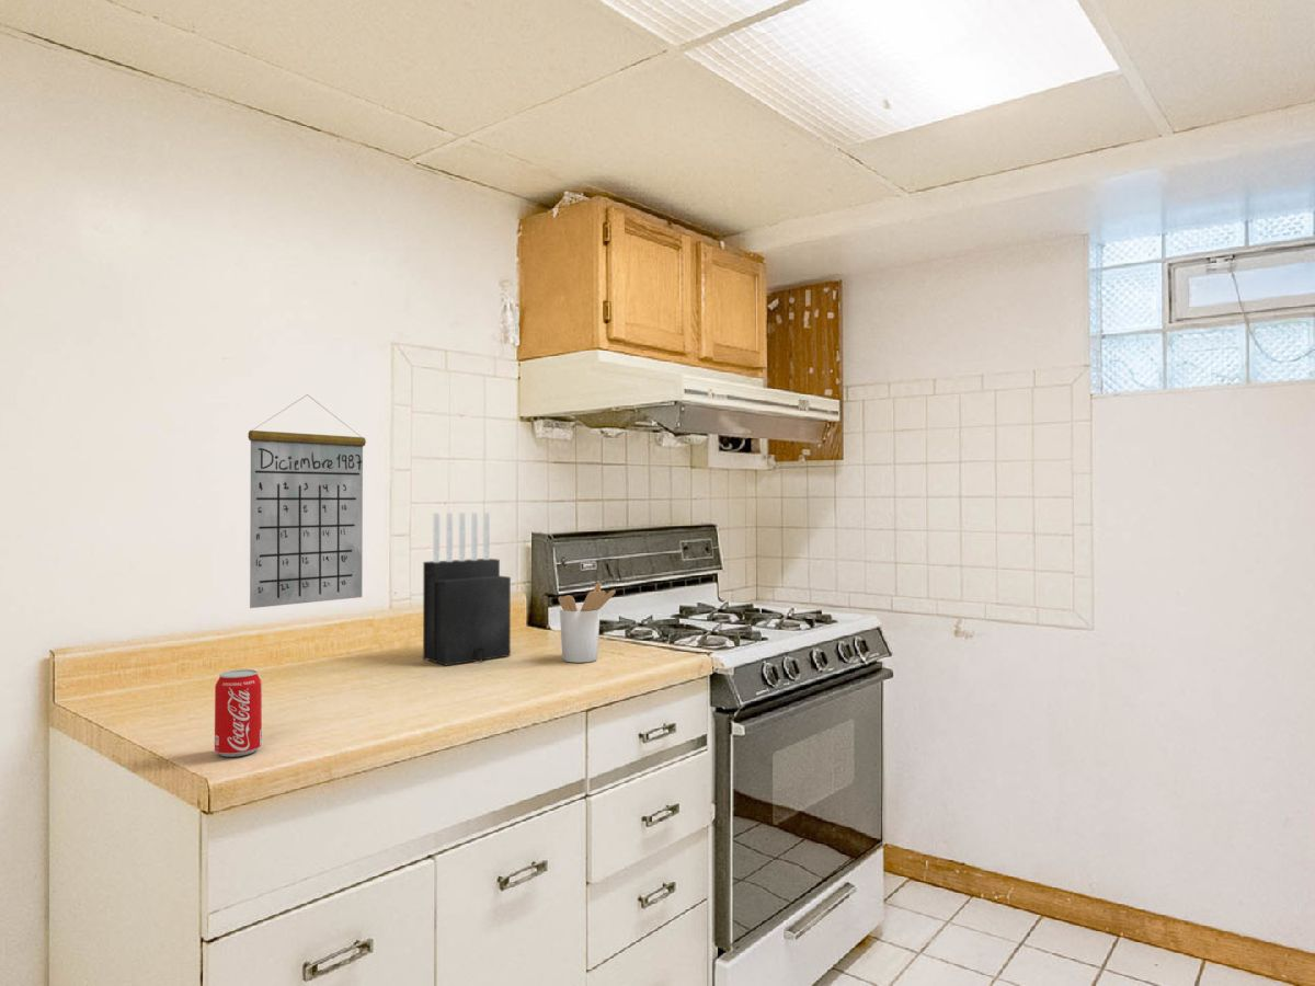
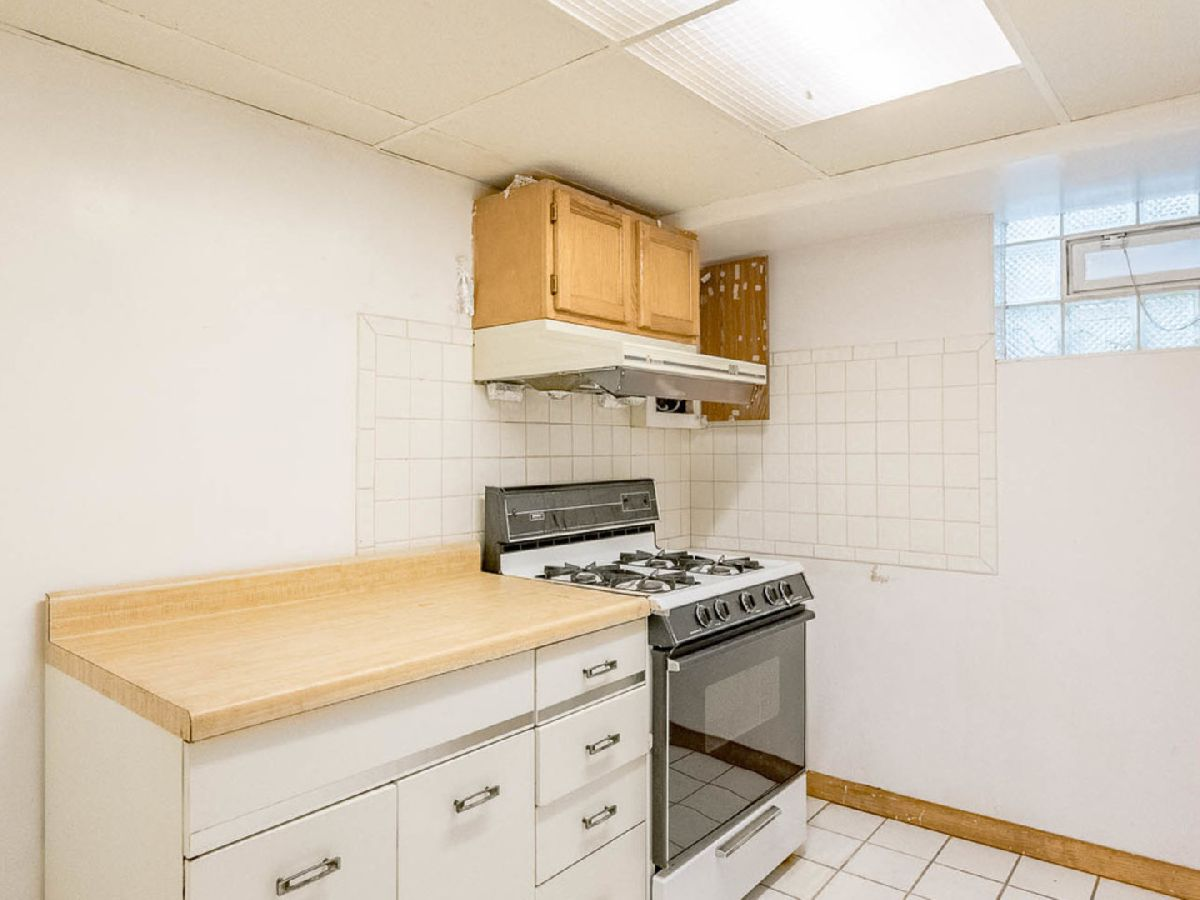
- beverage can [214,668,263,758]
- utensil holder [557,582,617,664]
- knife block [422,512,512,667]
- calendar [248,393,367,609]
